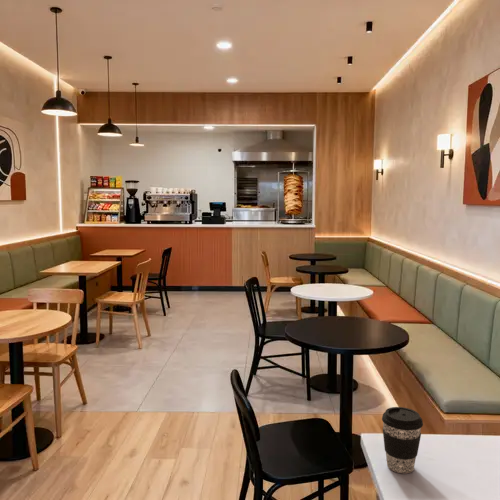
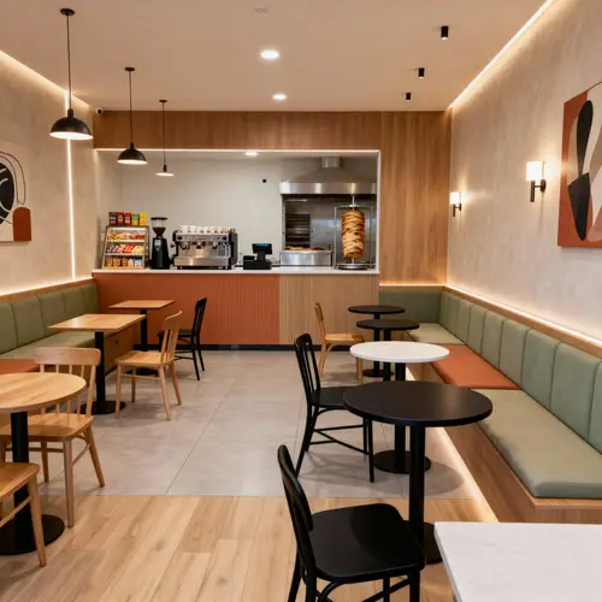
- coffee cup [381,406,424,474]
